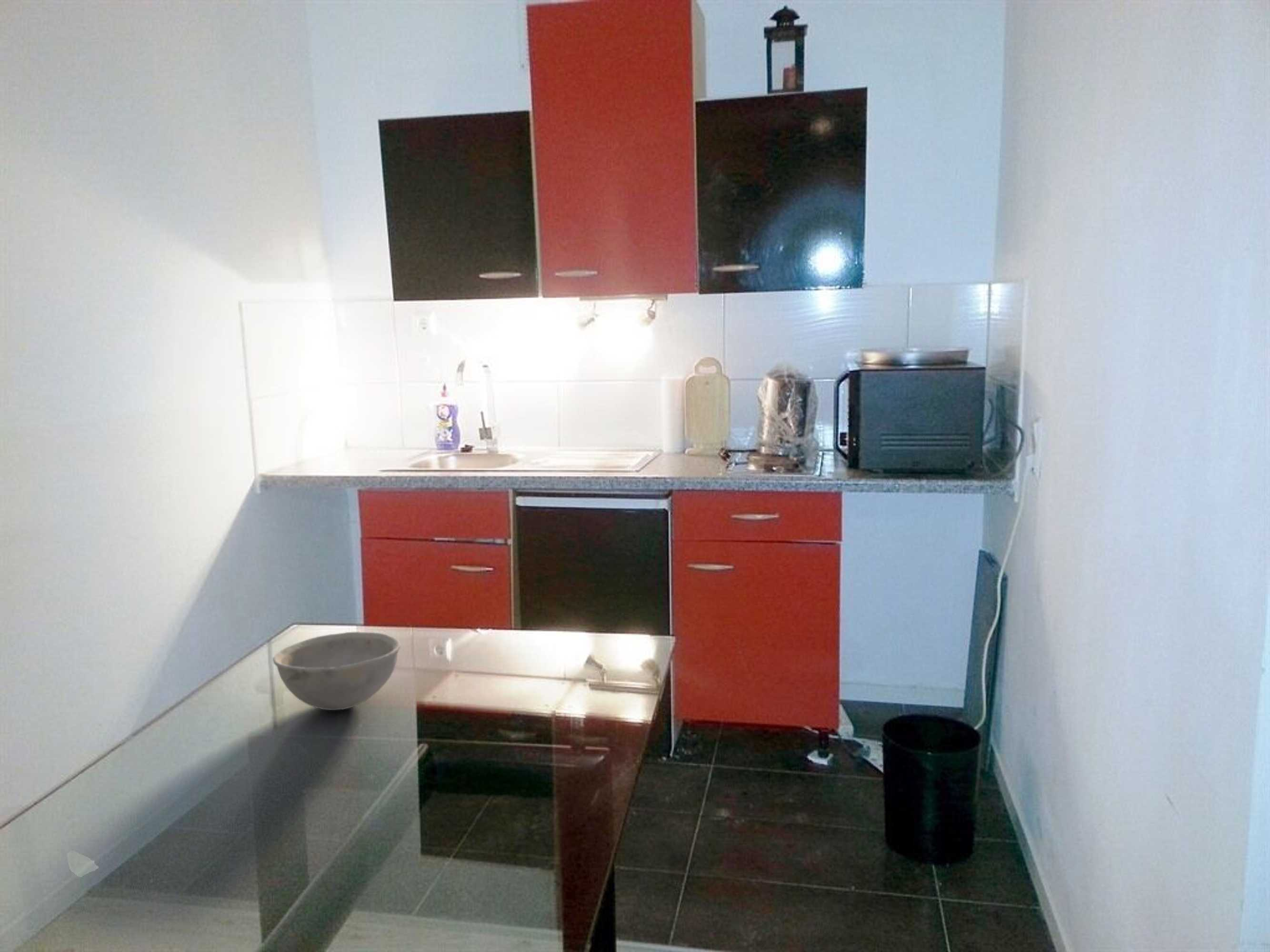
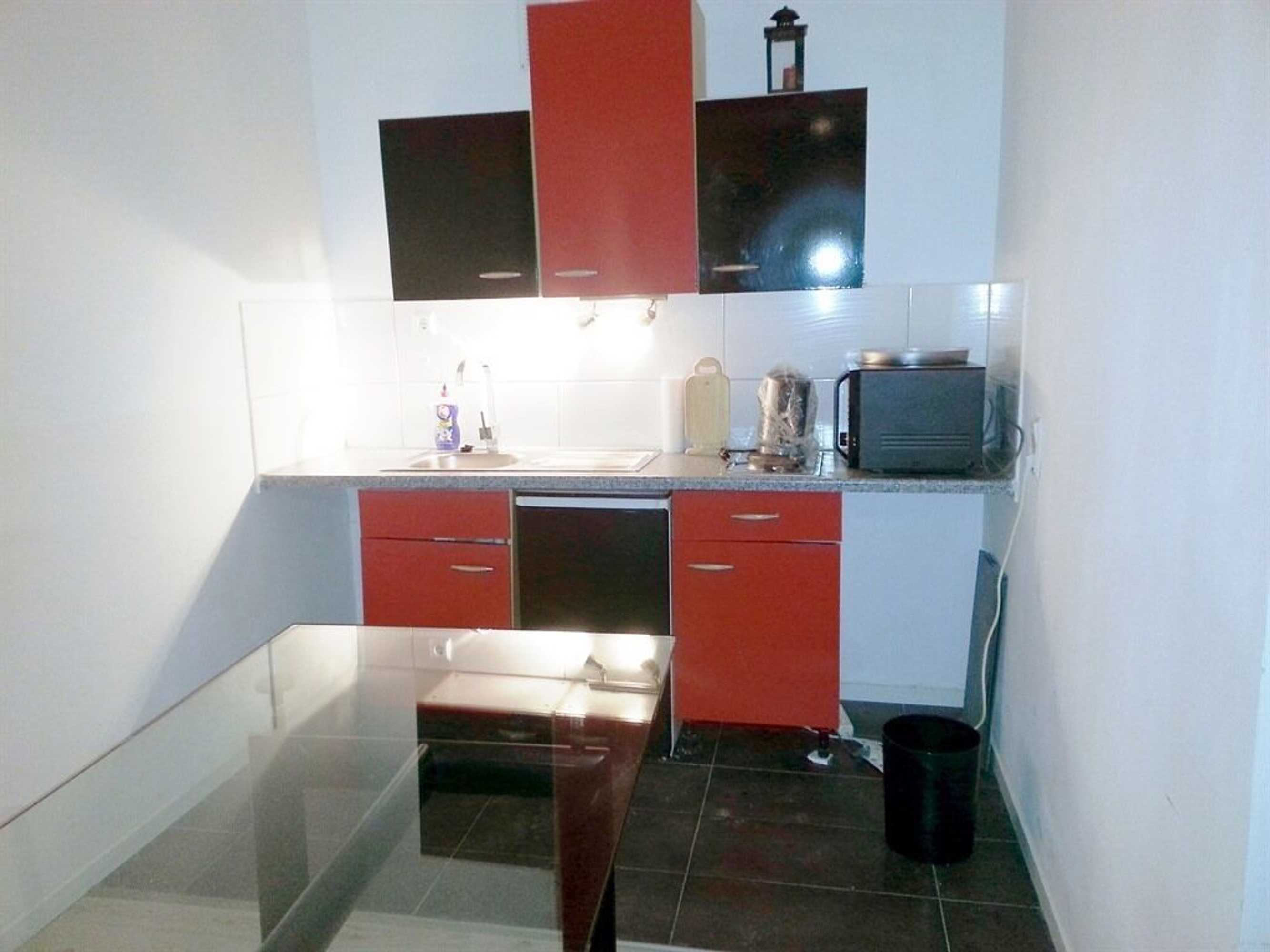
- bowl [272,631,401,711]
